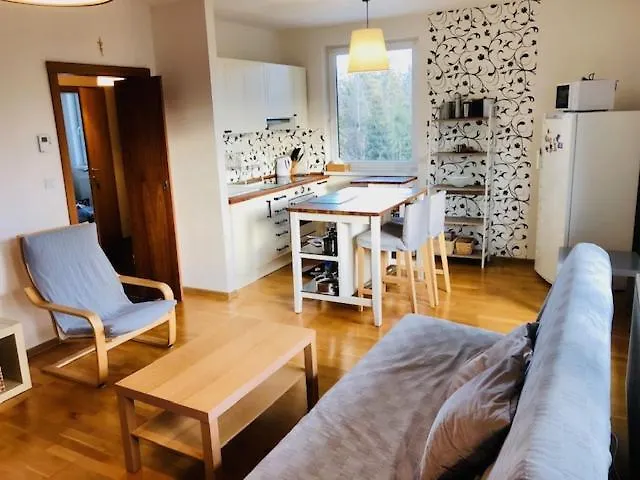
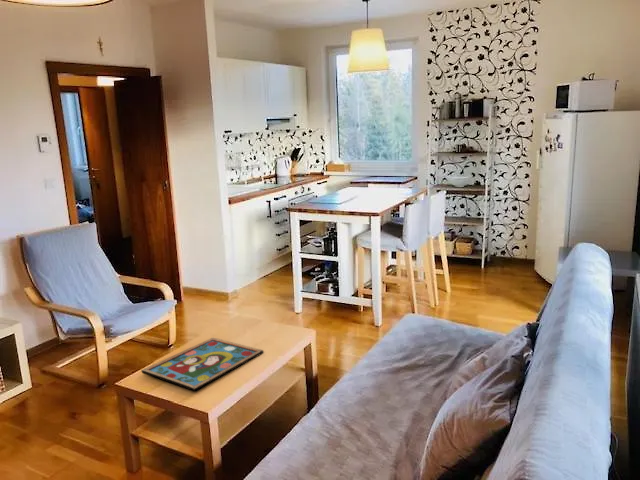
+ framed painting [140,337,264,392]
